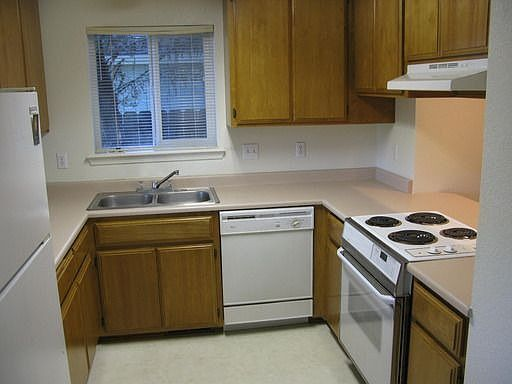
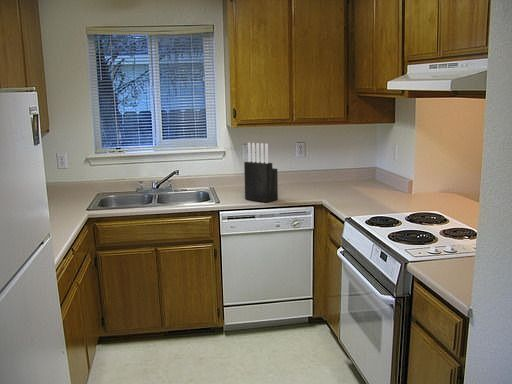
+ knife block [243,142,279,203]
